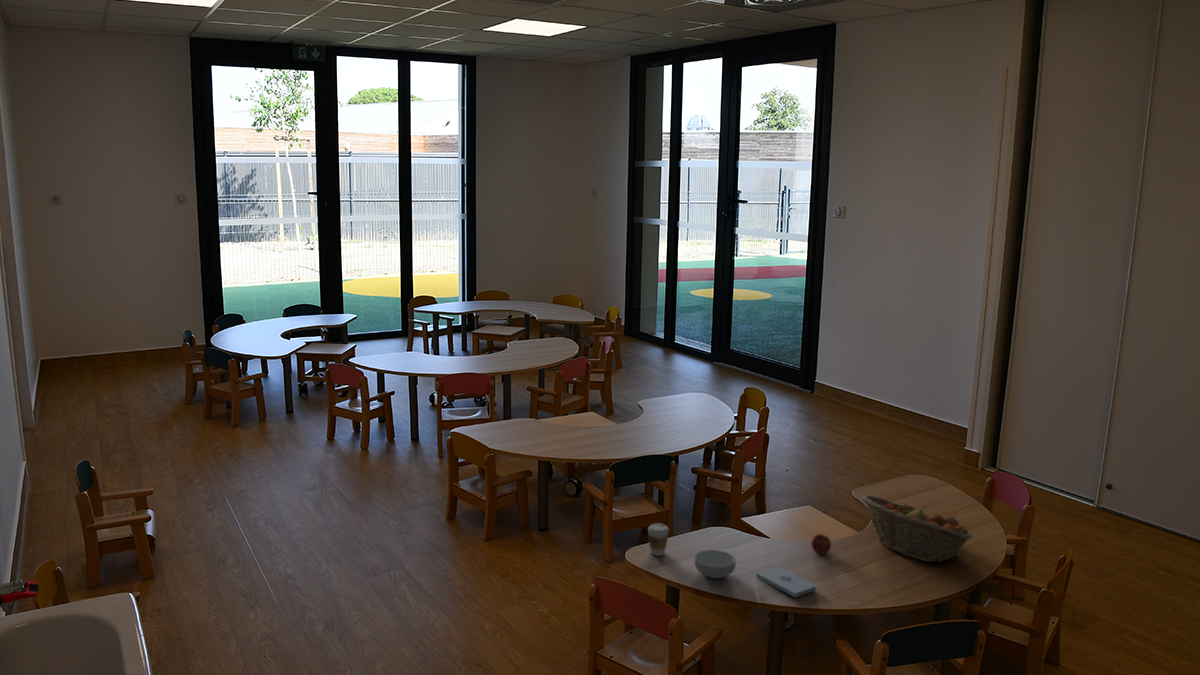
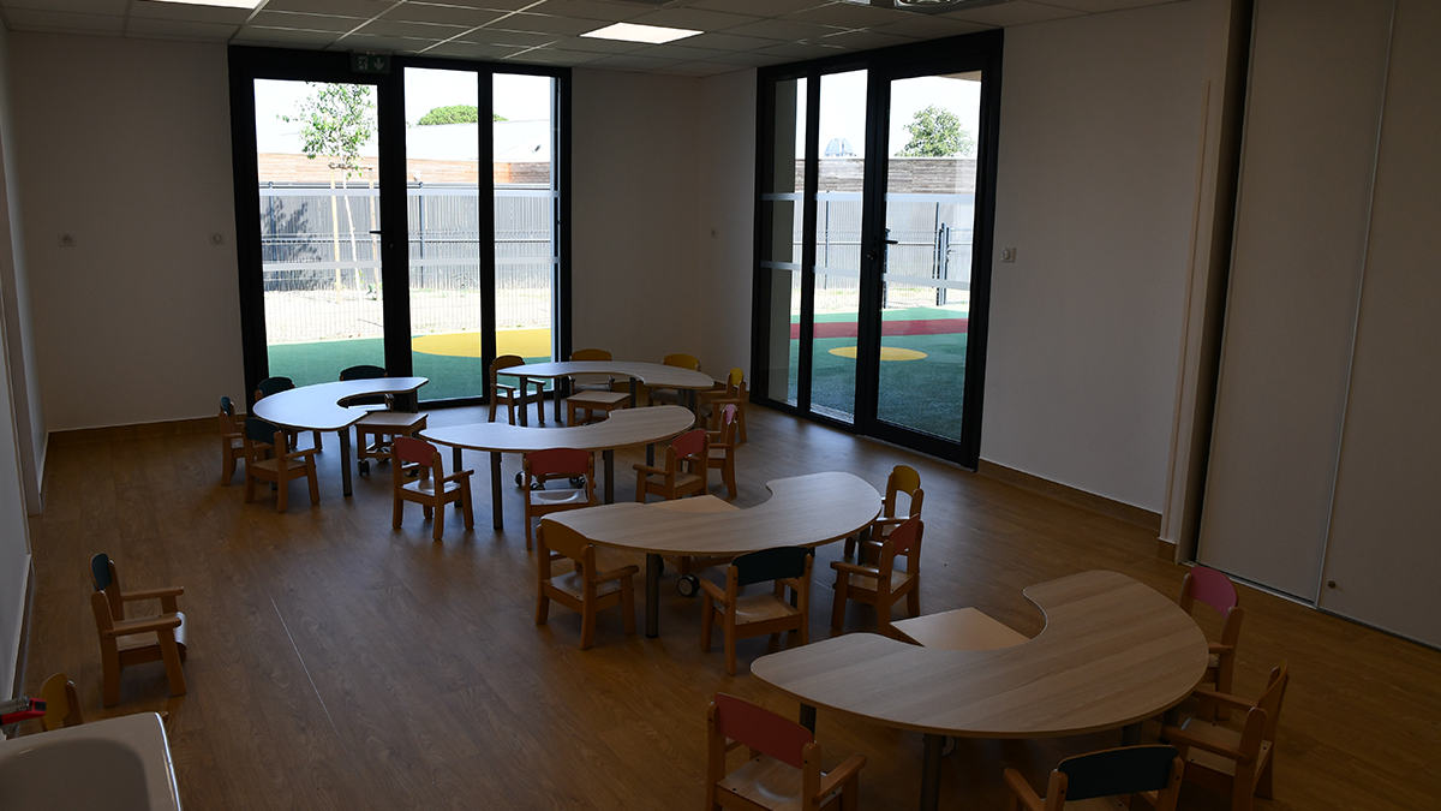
- notepad [756,566,817,598]
- apple [810,533,832,555]
- fruit basket [861,494,974,563]
- cereal bowl [694,549,737,579]
- coffee cup [647,522,670,557]
